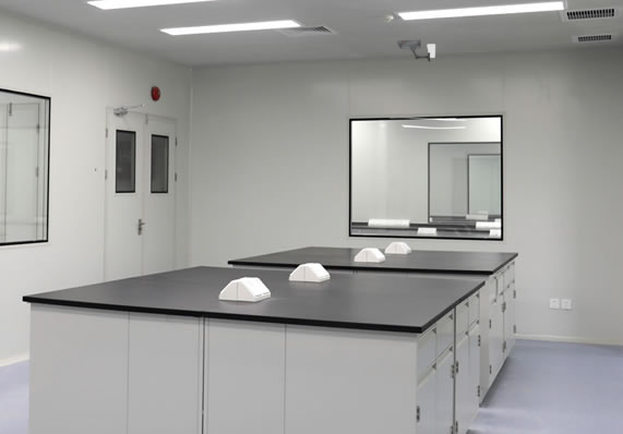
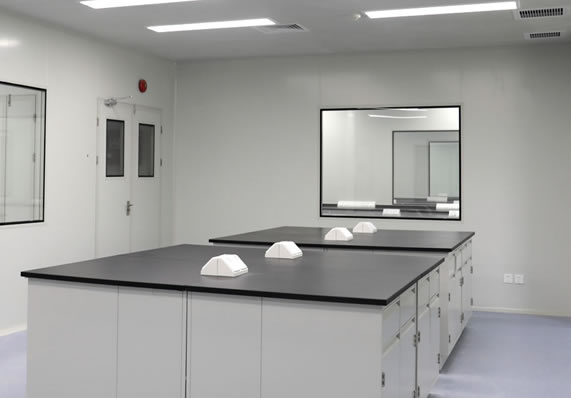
- security camera [396,39,436,63]
